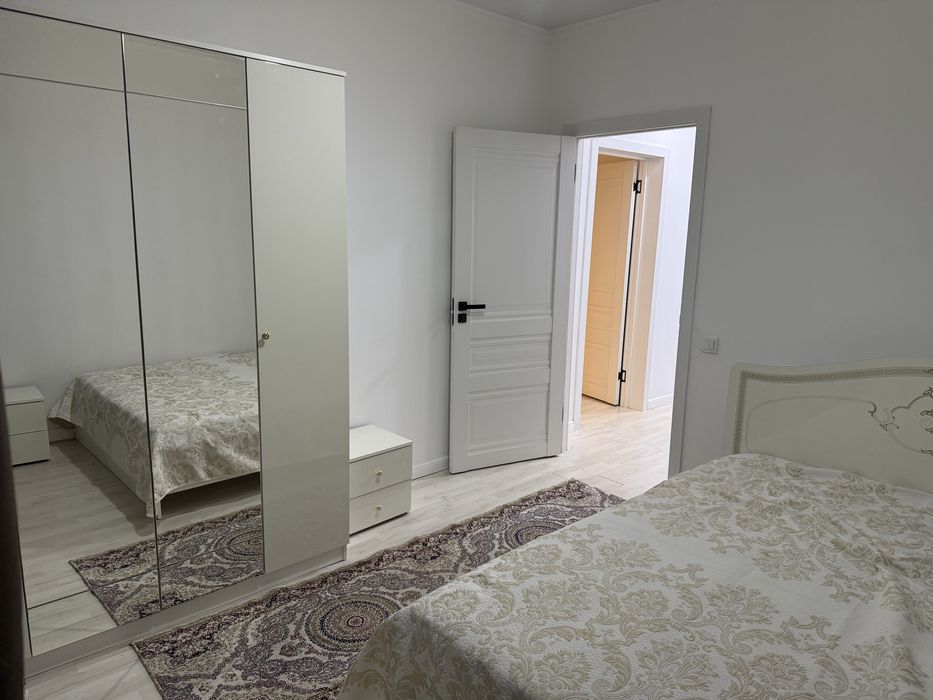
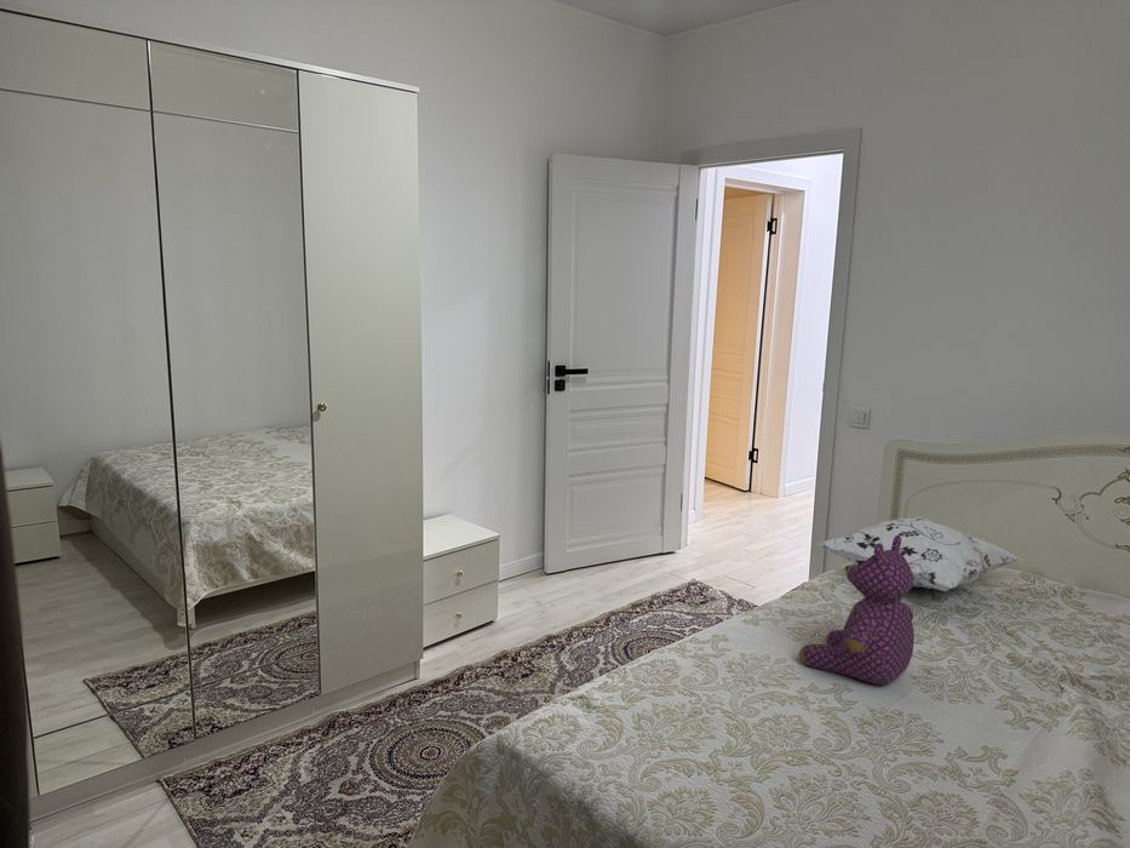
+ teddy bear [798,535,916,686]
+ decorative pillow [816,516,1023,592]
